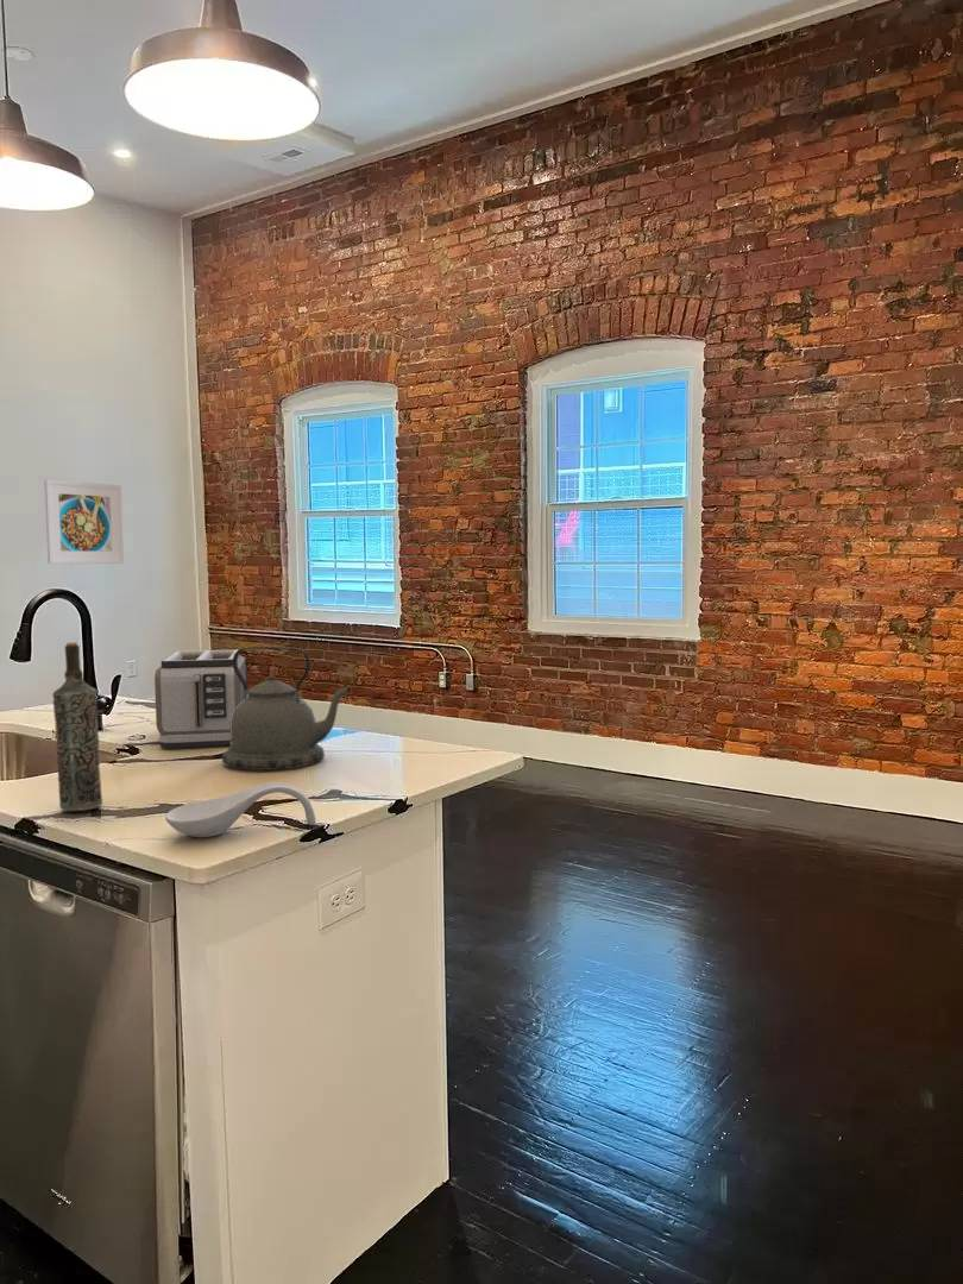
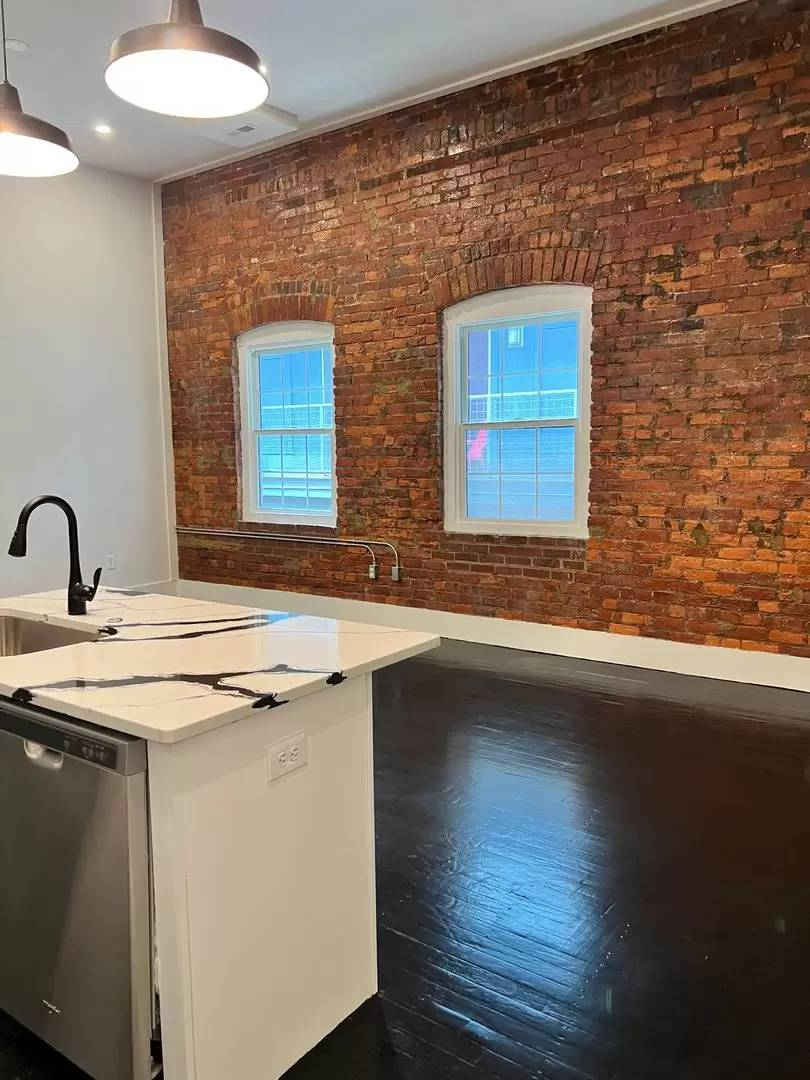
- kettle [221,646,351,772]
- spoon rest [164,781,316,838]
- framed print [43,479,125,565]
- bottle [51,641,103,812]
- toaster [153,648,247,749]
